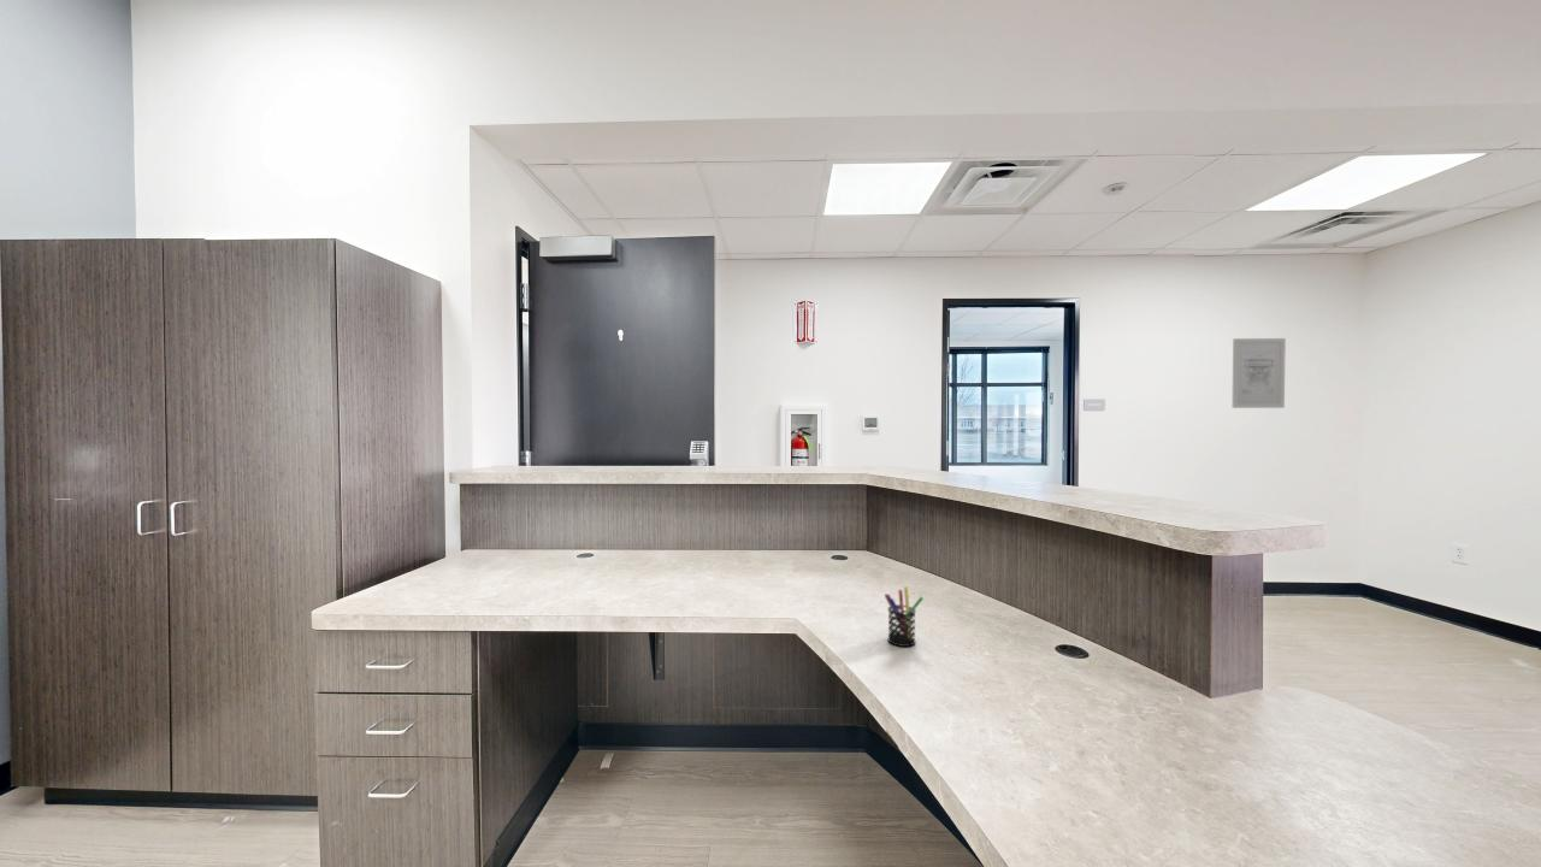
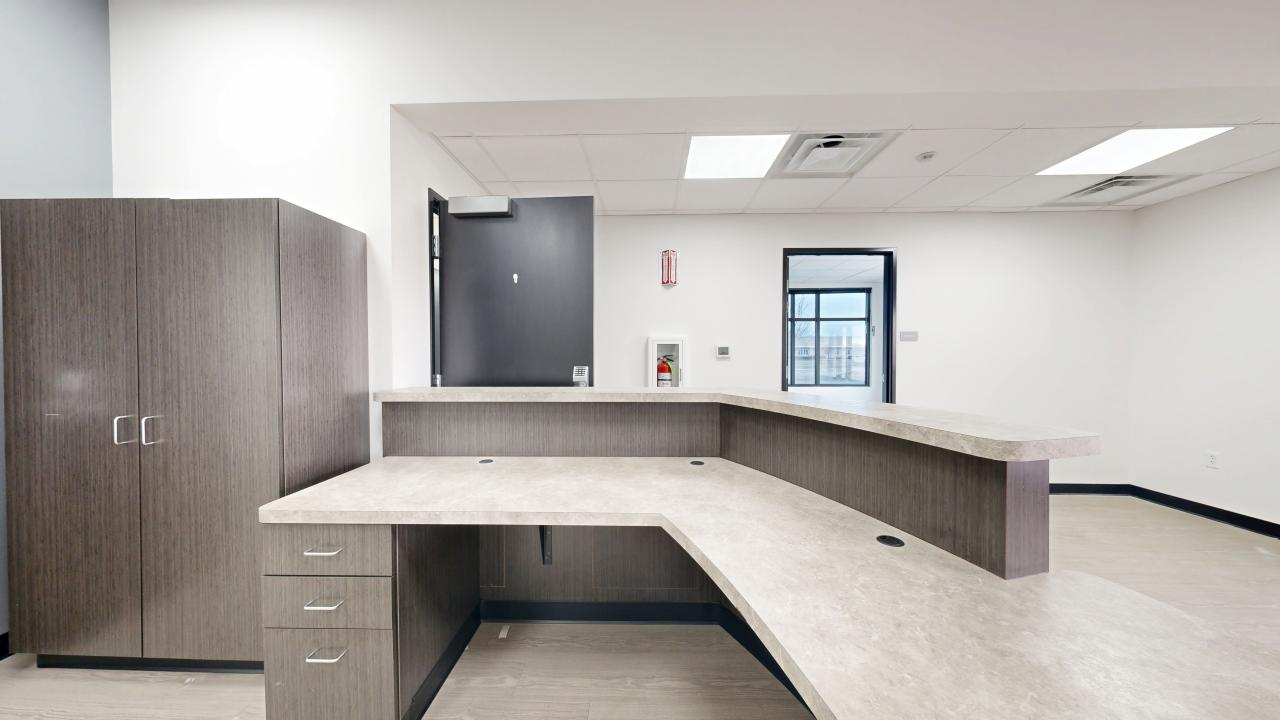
- pen holder [884,586,925,648]
- wall art [1232,337,1287,409]
